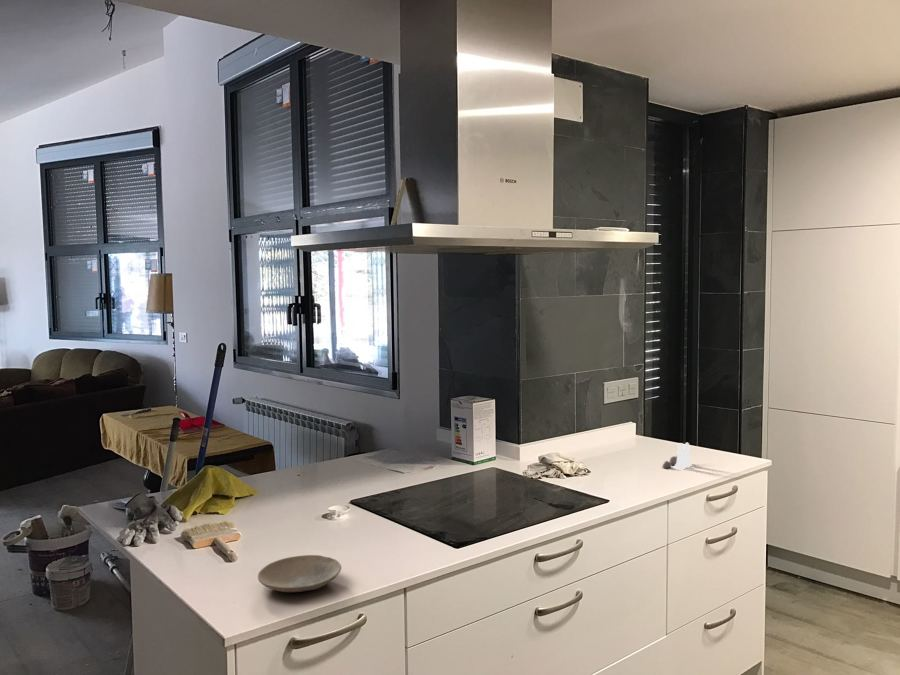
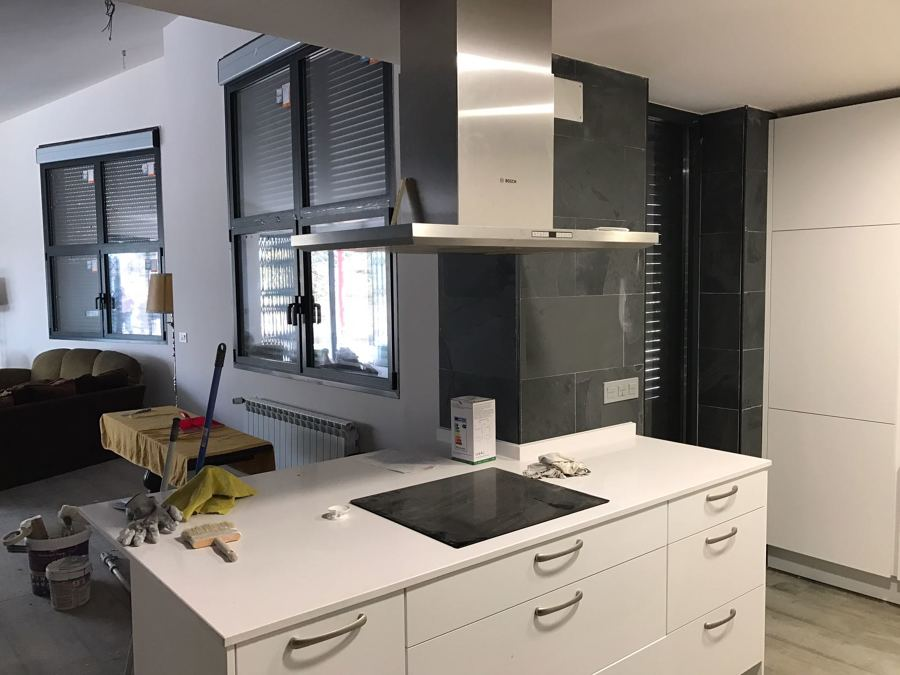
- salt and pepper shaker set [661,442,693,470]
- plate [257,554,342,593]
